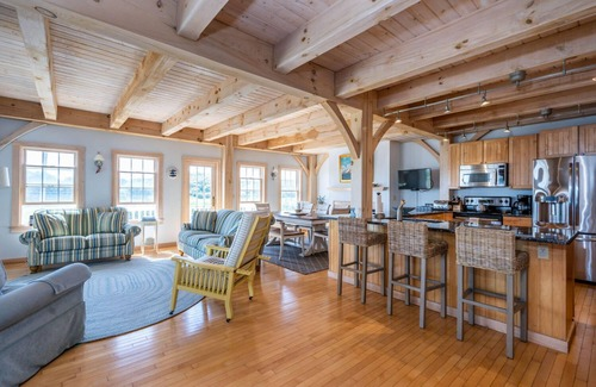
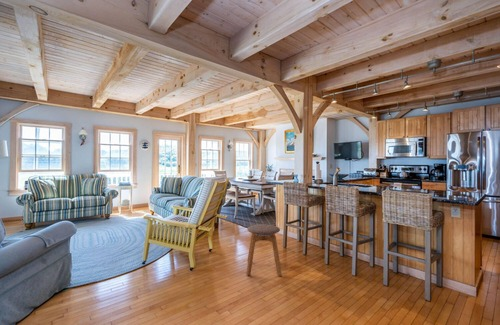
+ stool [245,223,283,277]
